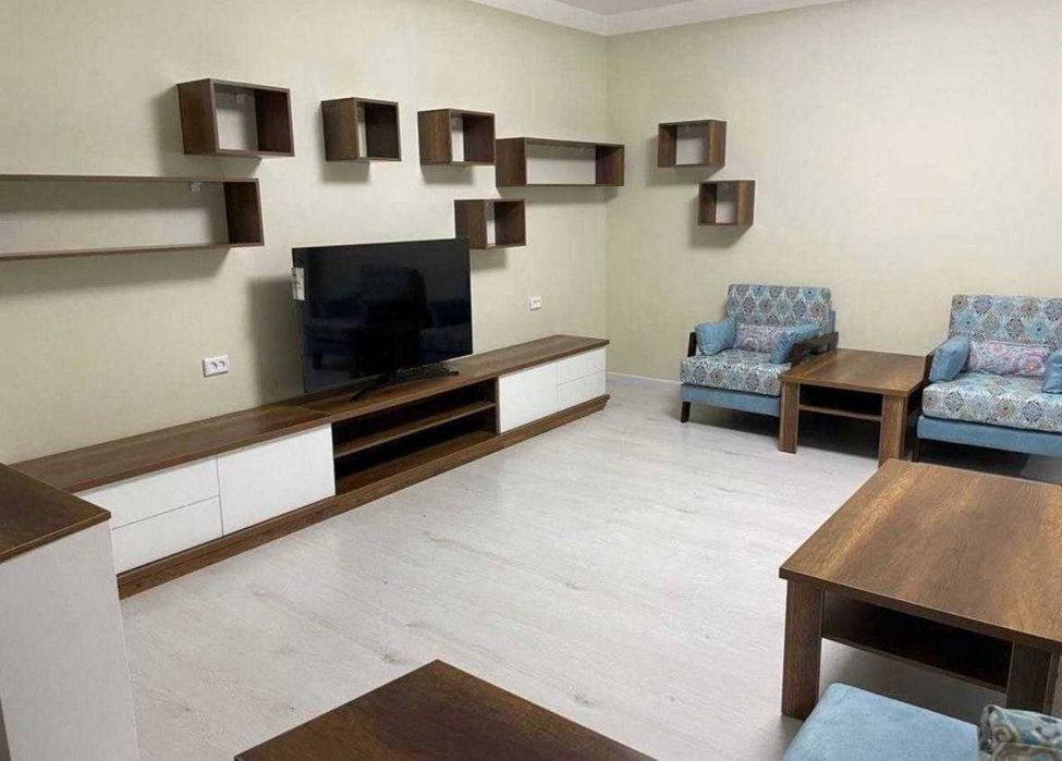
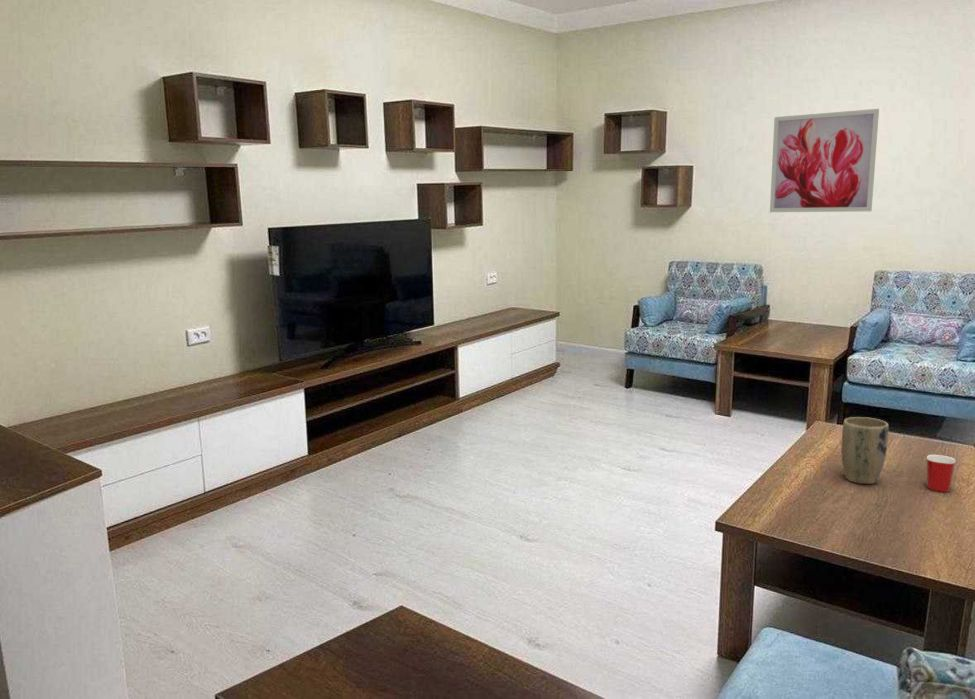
+ mug [926,454,956,493]
+ plant pot [840,416,890,485]
+ wall art [769,108,880,213]
